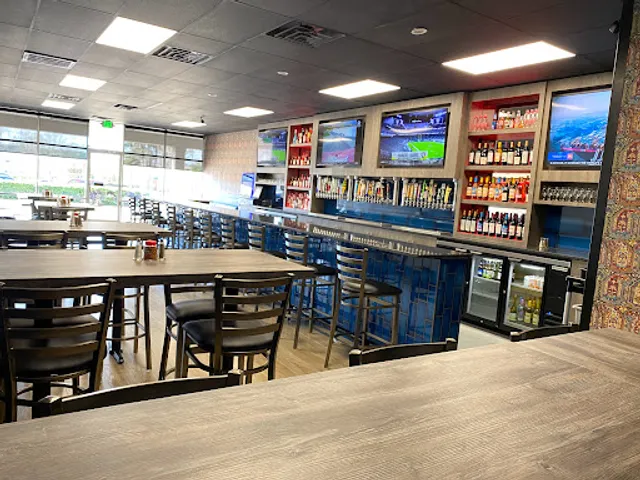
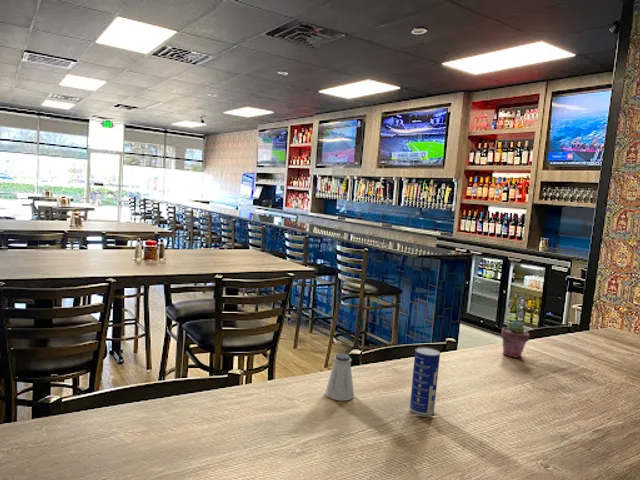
+ potted succulent [500,320,531,358]
+ beverage can [409,346,441,418]
+ saltshaker [324,353,355,402]
